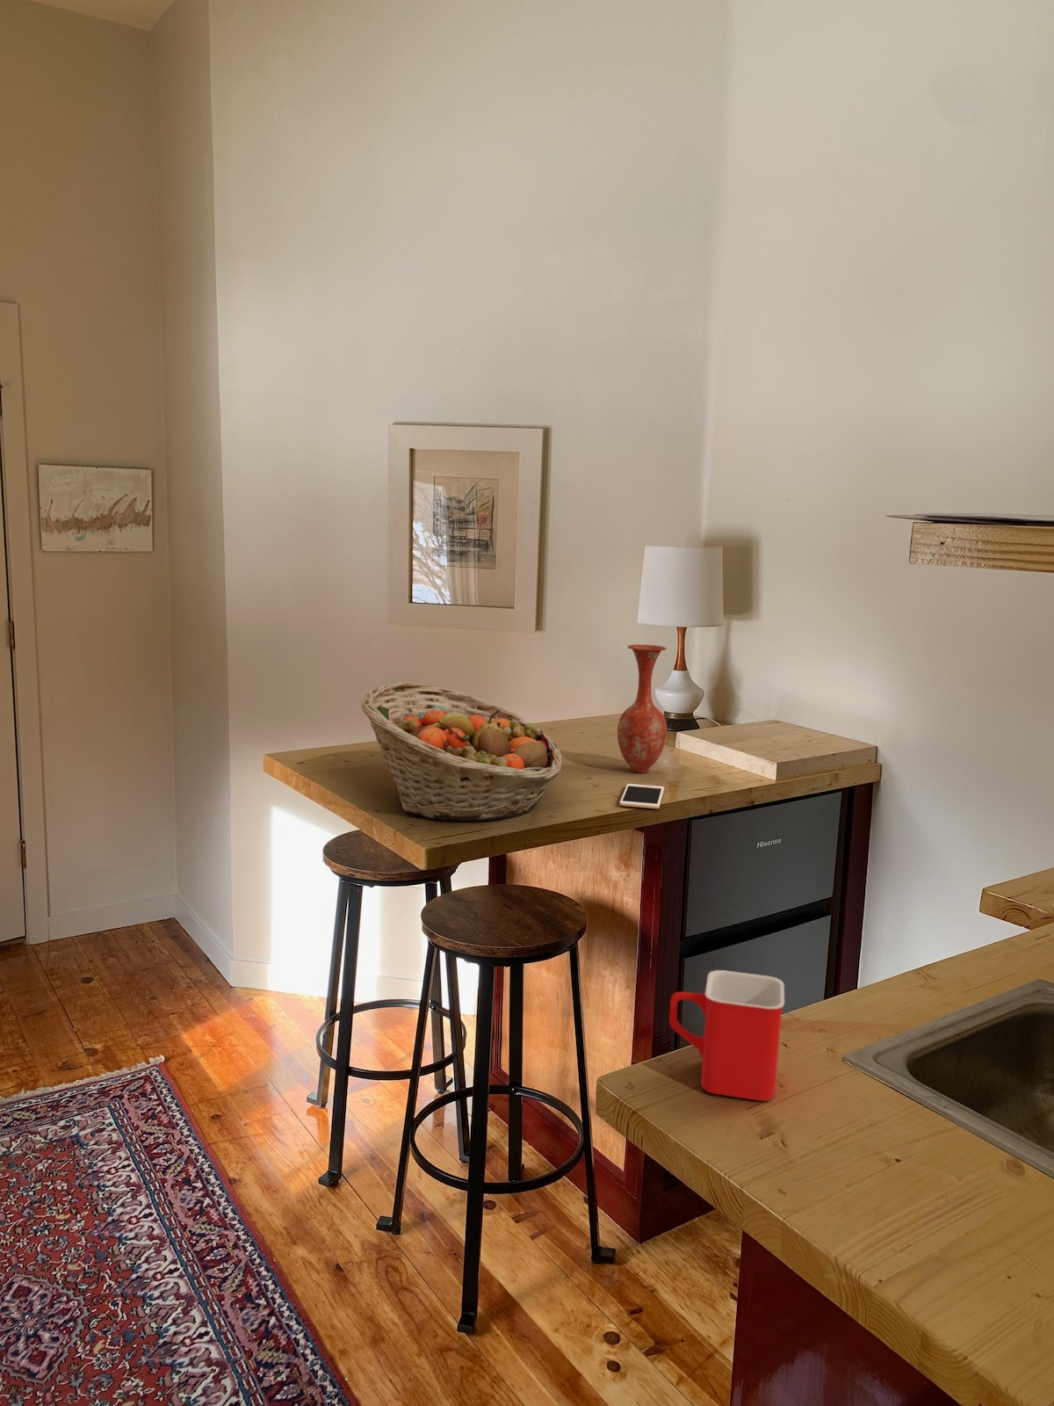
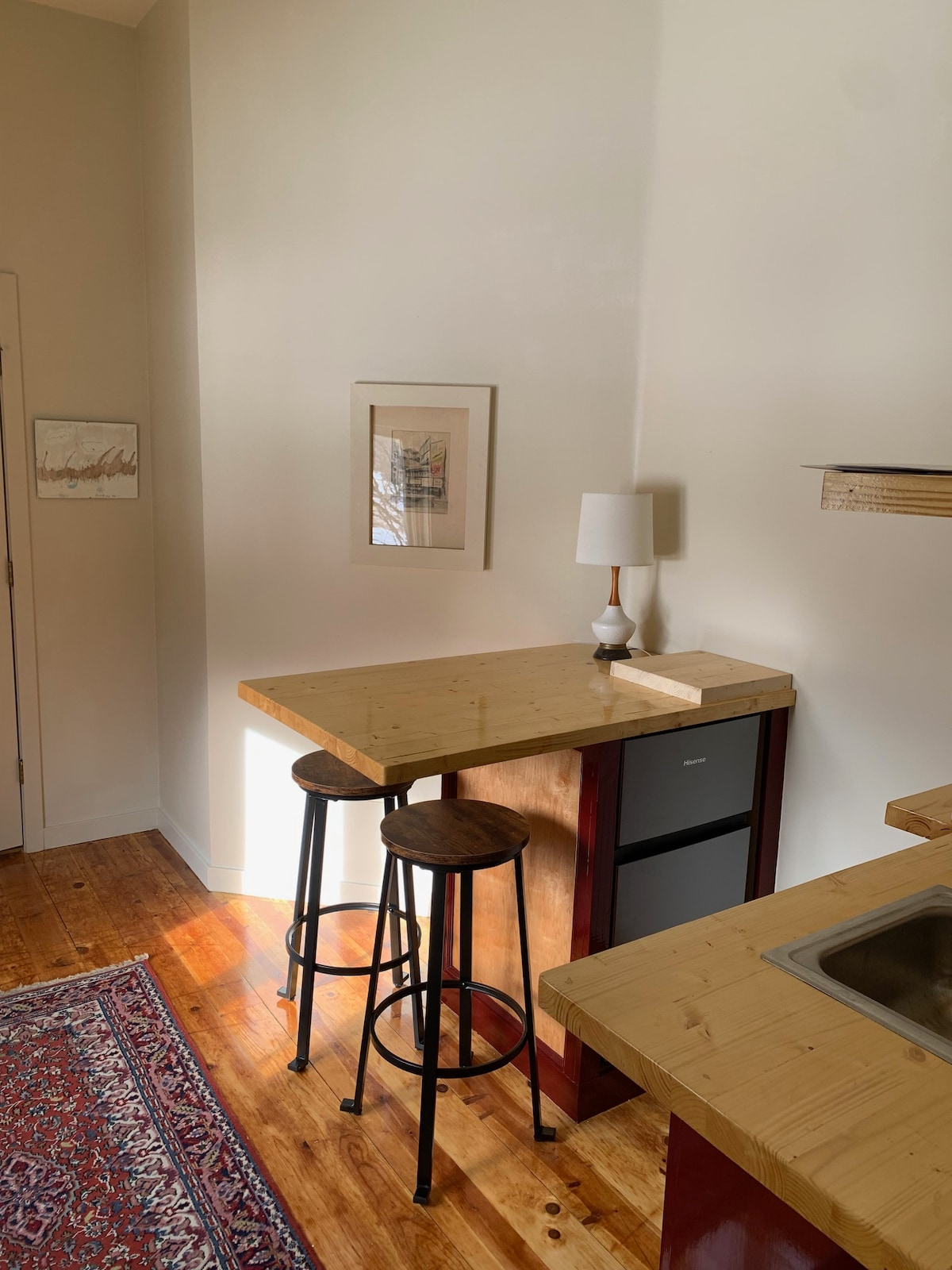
- fruit basket [360,681,564,821]
- cell phone [619,783,665,809]
- vase [617,644,668,773]
- mug [669,970,785,1102]
